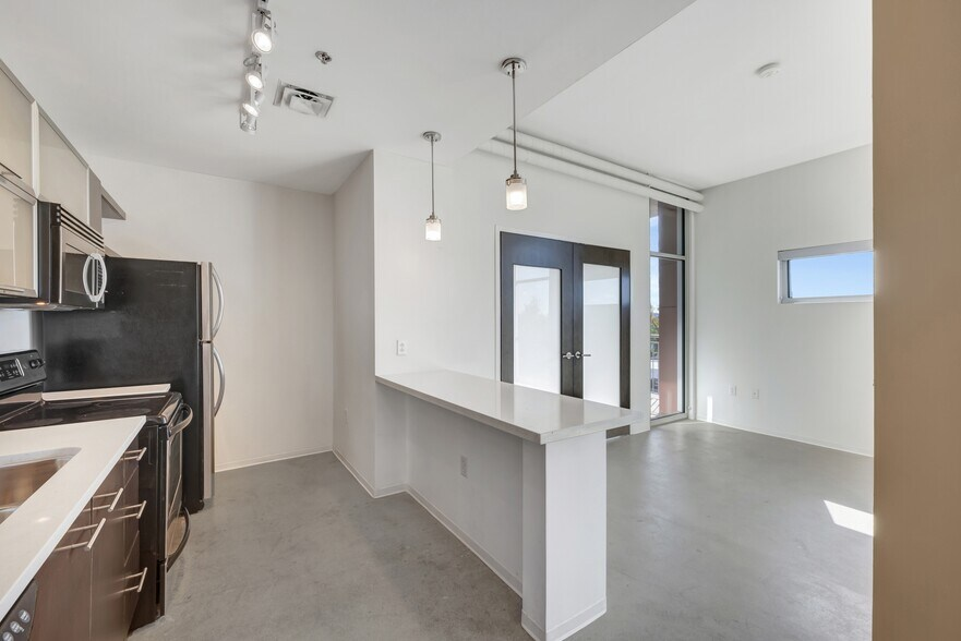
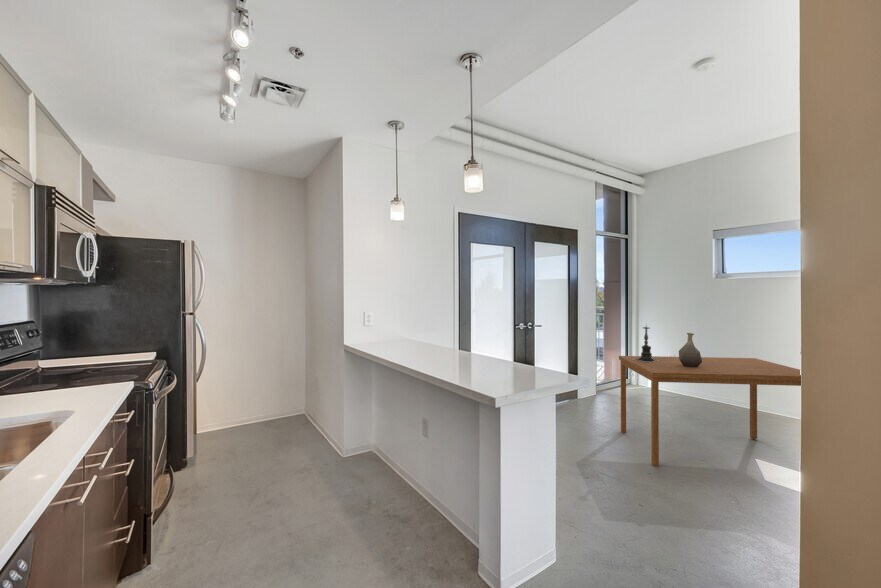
+ candle holder [633,324,659,363]
+ vase [678,332,702,367]
+ dining table [618,355,802,468]
